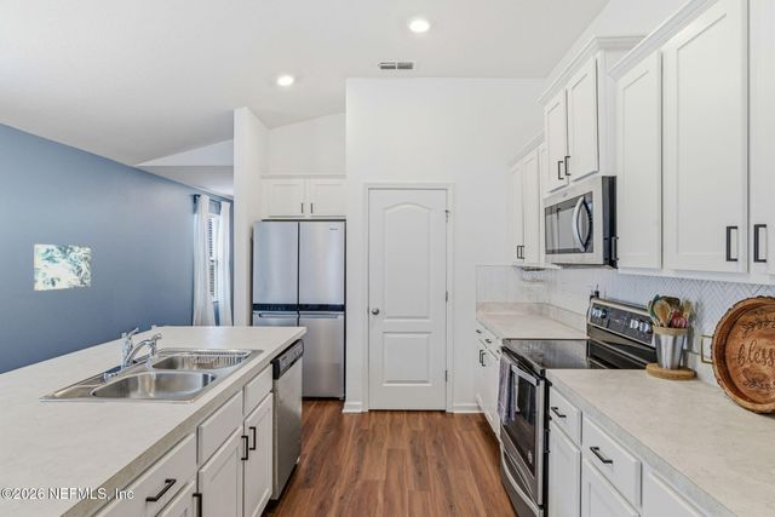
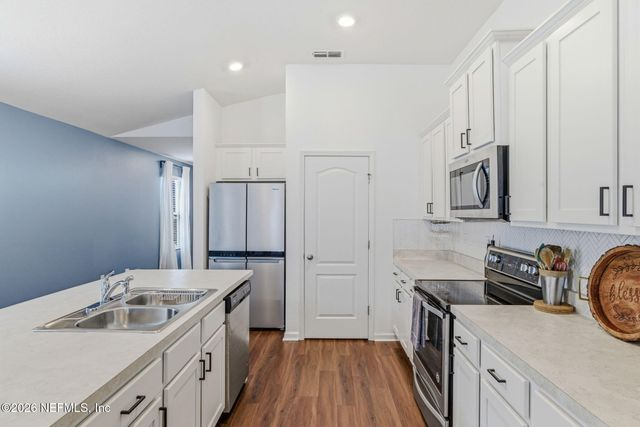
- wall art [33,243,92,292]
